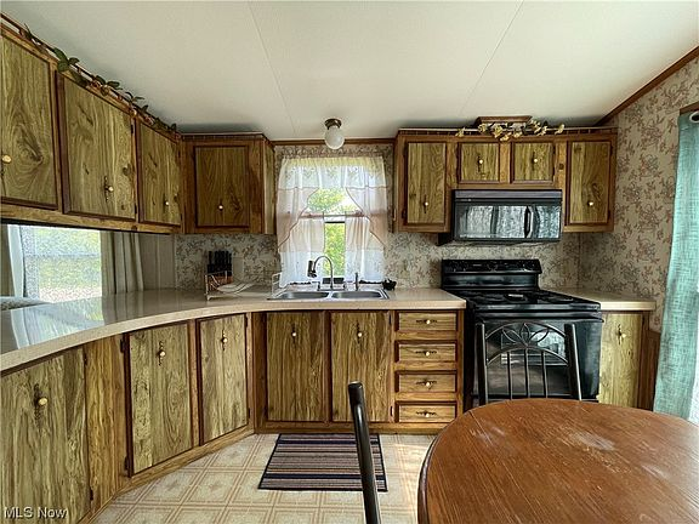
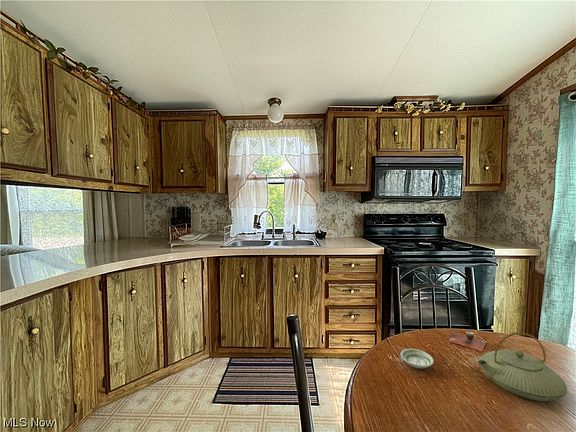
+ saucer [399,348,435,369]
+ cup [448,330,487,352]
+ teapot [477,332,568,402]
